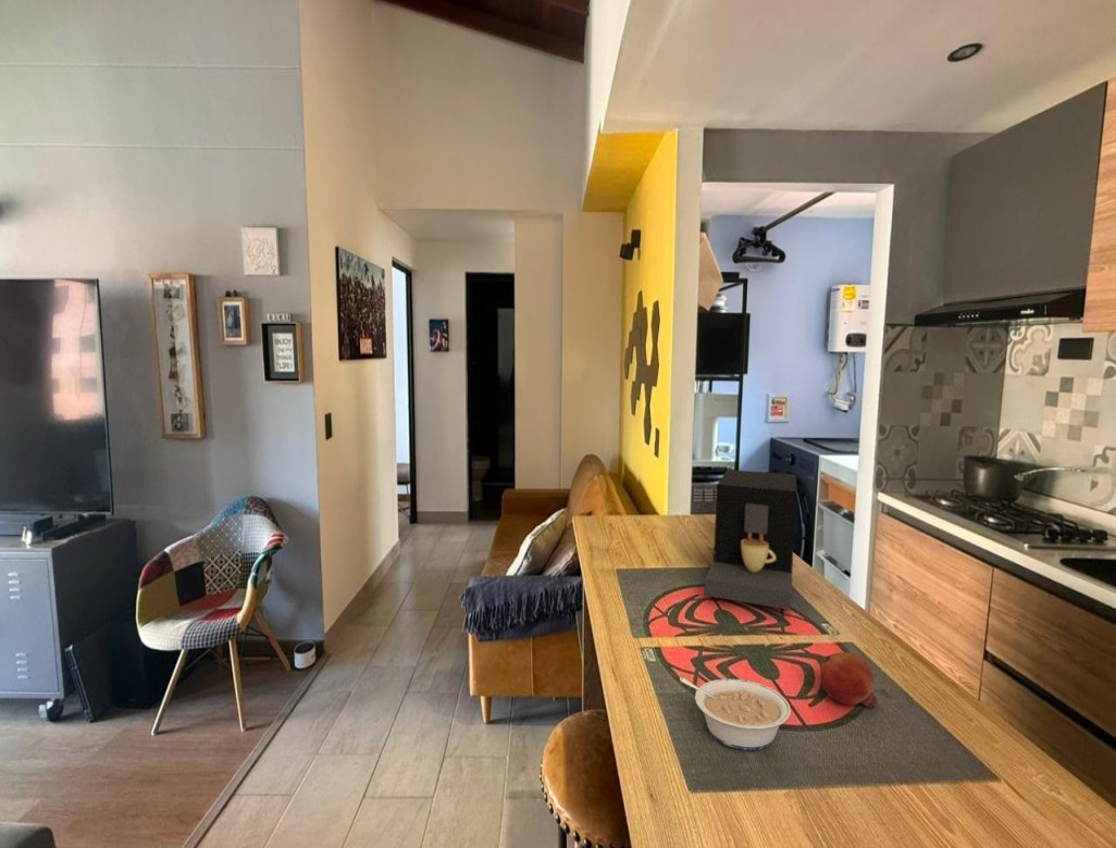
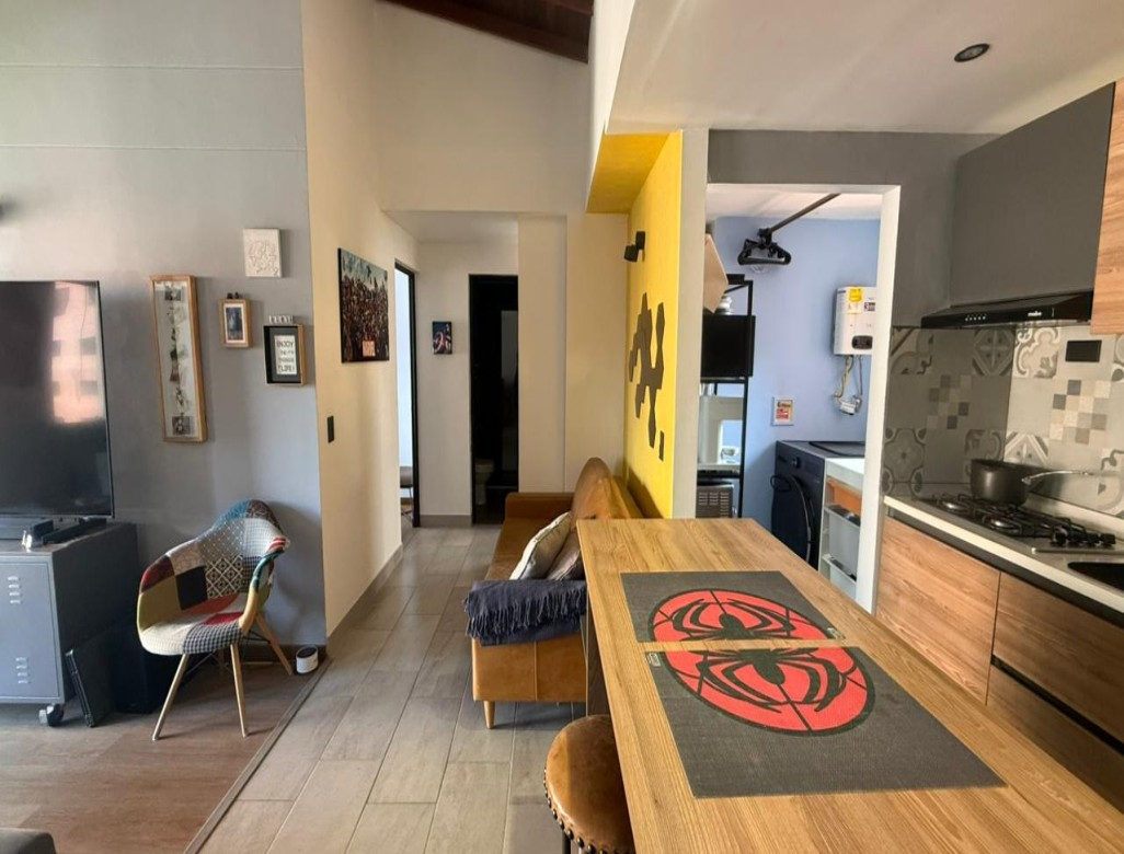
- legume [679,675,792,751]
- fruit [819,651,878,709]
- coffee maker [704,469,797,611]
